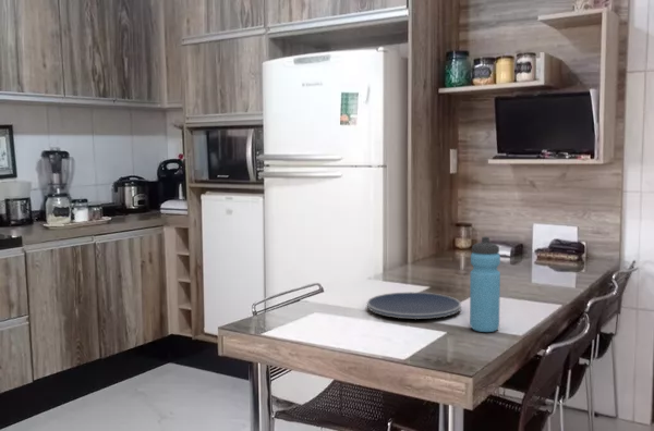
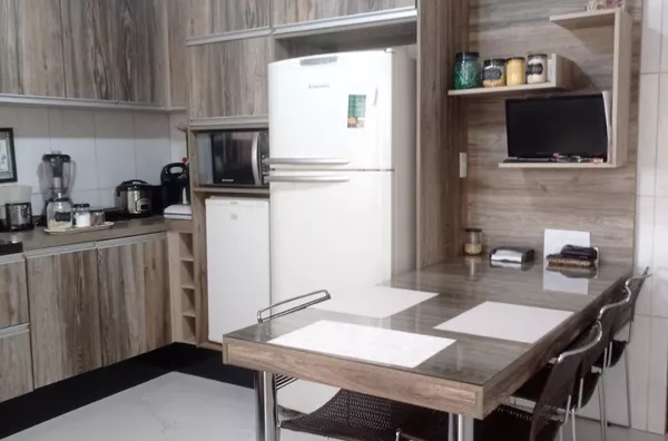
- plate [366,291,462,320]
- water bottle [469,235,501,333]
